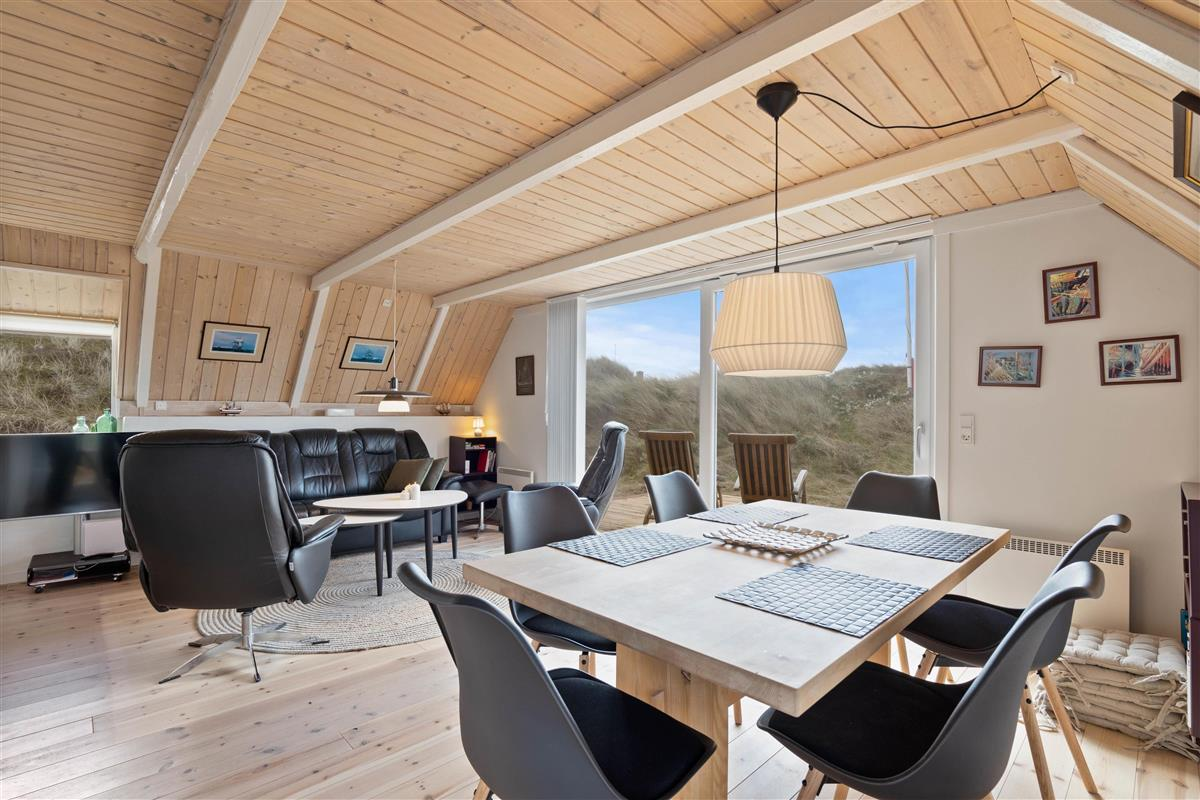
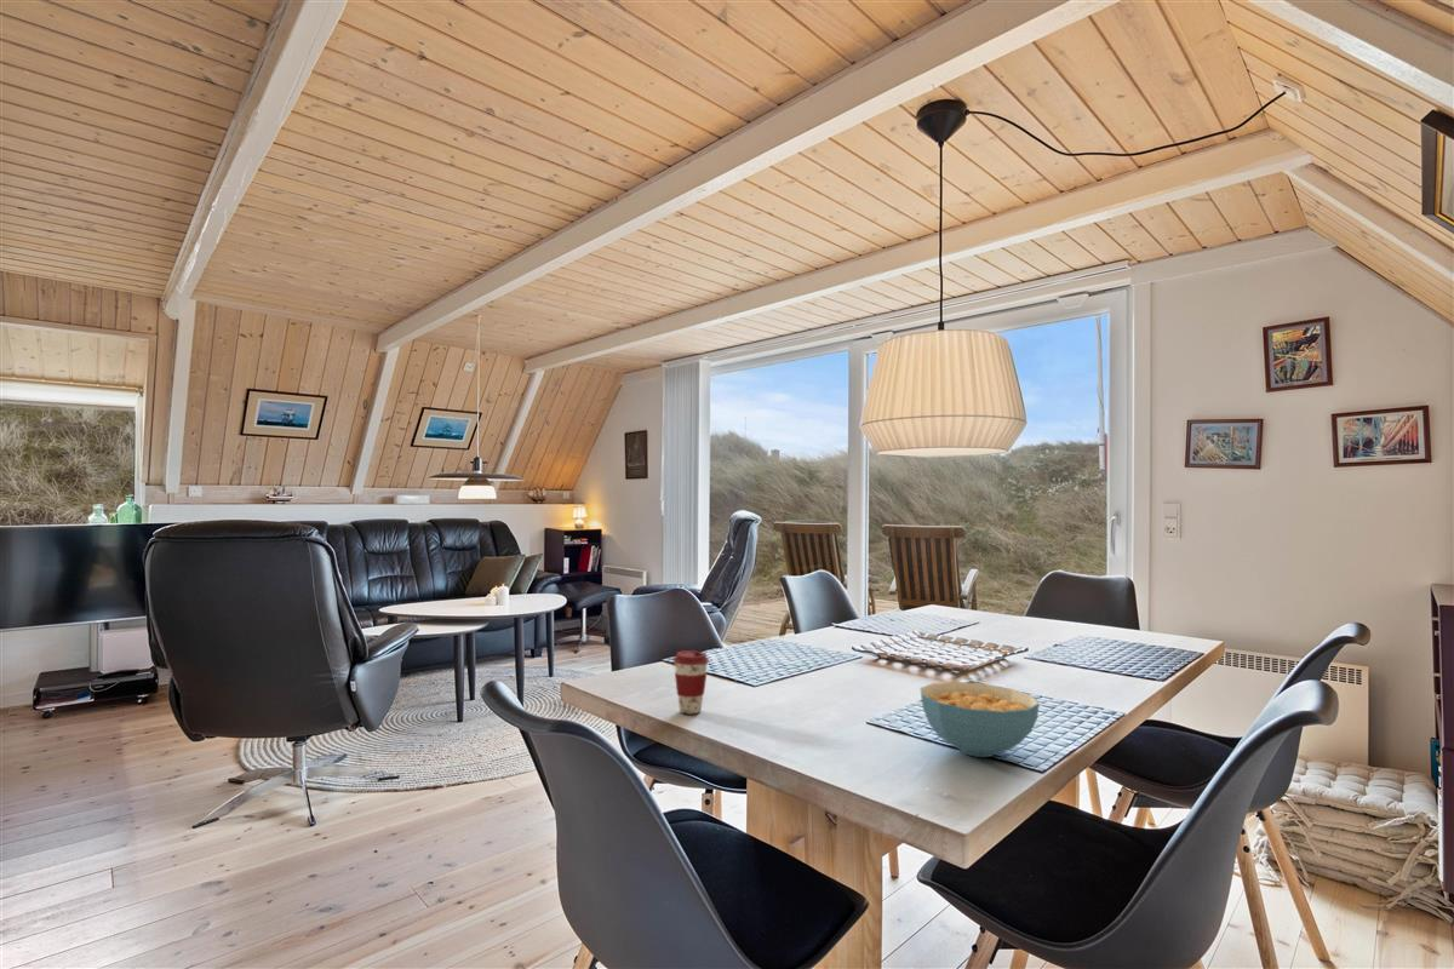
+ coffee cup [672,649,710,715]
+ cereal bowl [918,681,1041,758]
